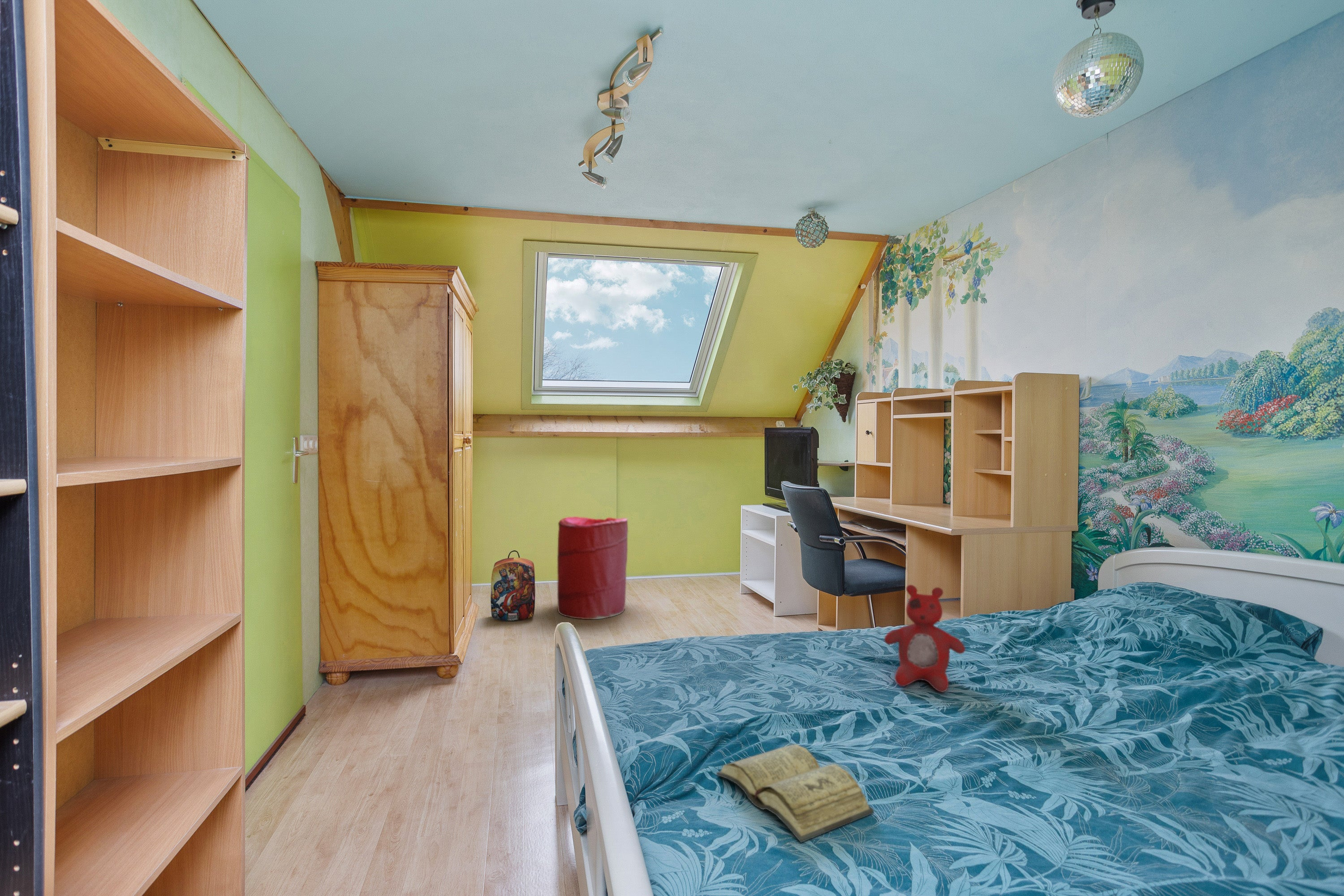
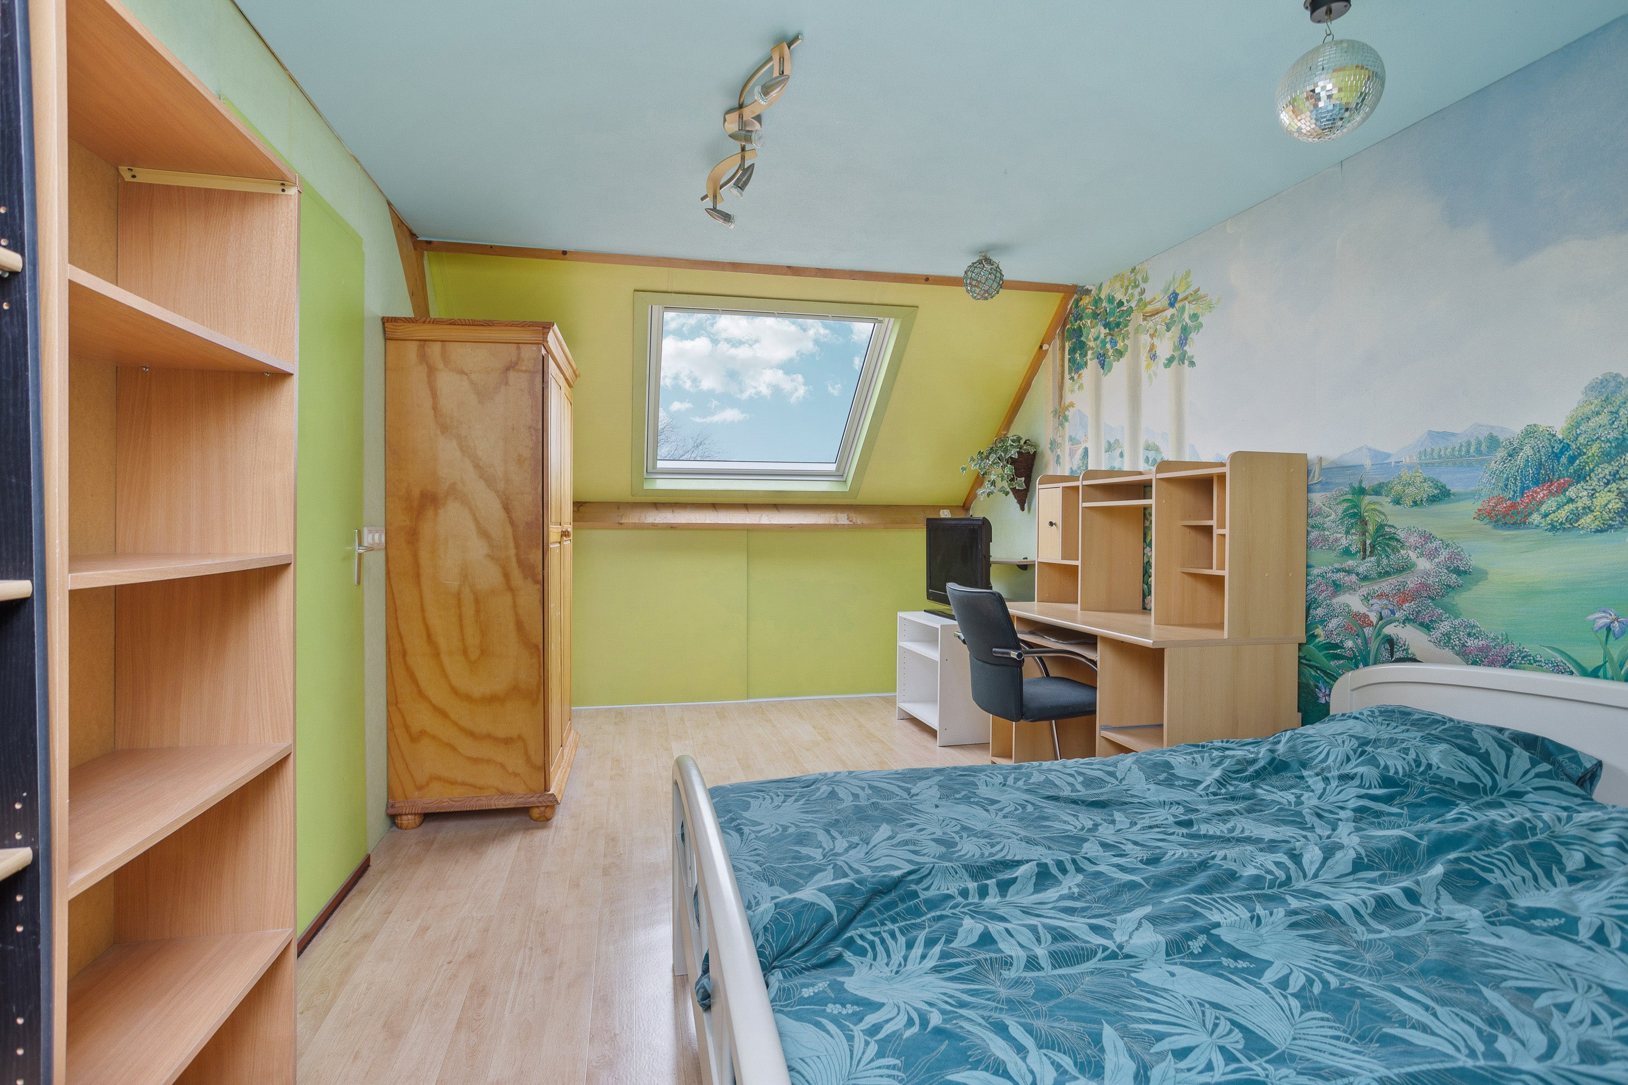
- laundry hamper [557,516,629,620]
- stuffed bear [884,584,966,693]
- backpack [490,550,536,622]
- diary [716,744,874,843]
